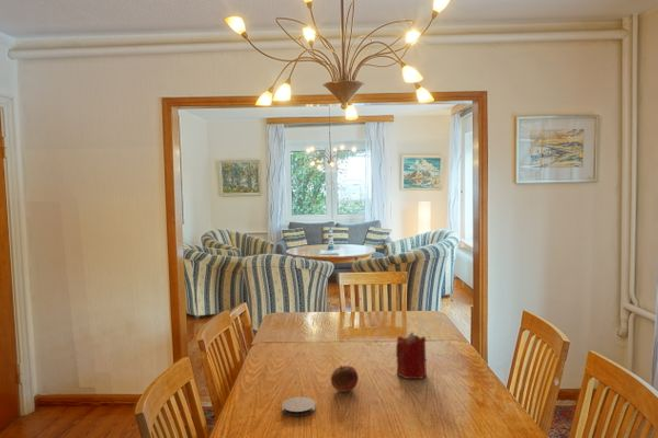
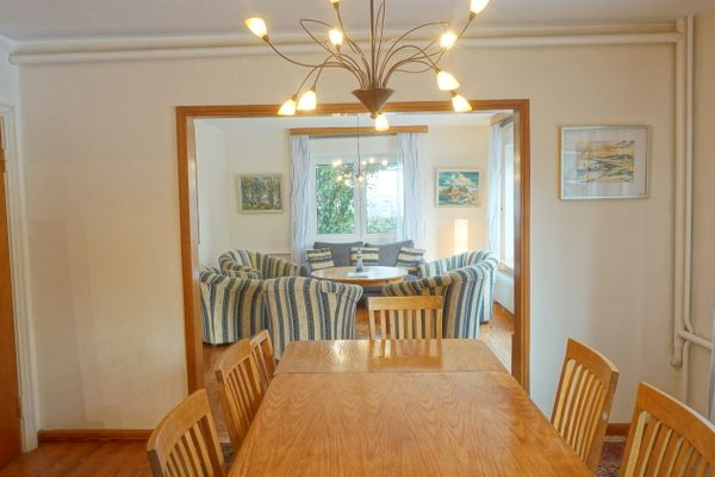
- candle [395,331,428,380]
- fruit [330,365,360,393]
- coaster [281,395,317,417]
